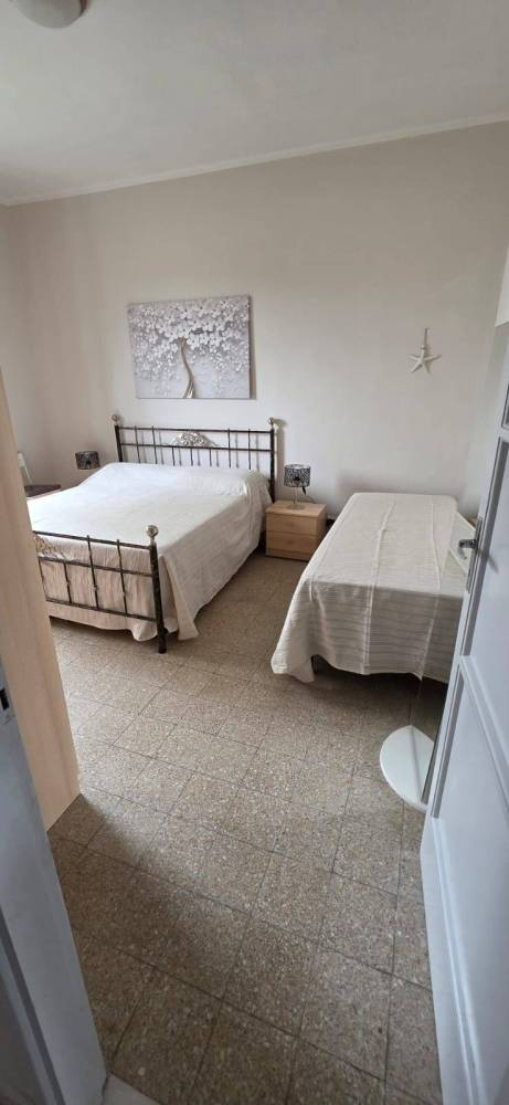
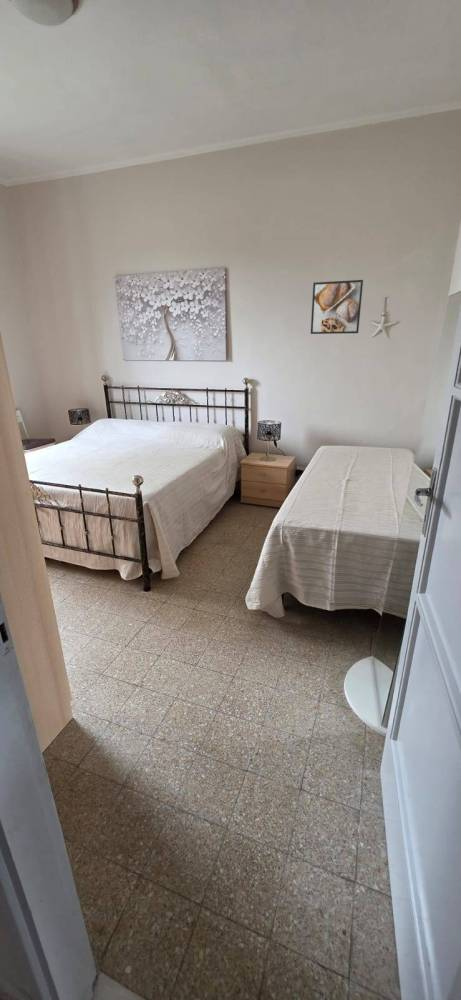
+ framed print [310,279,364,335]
